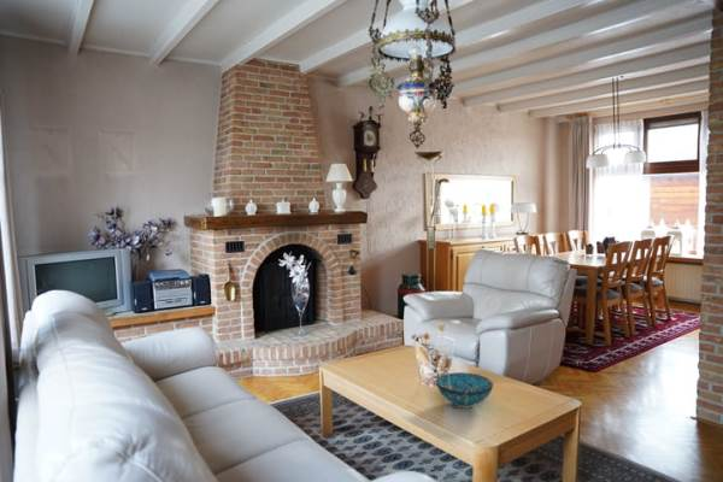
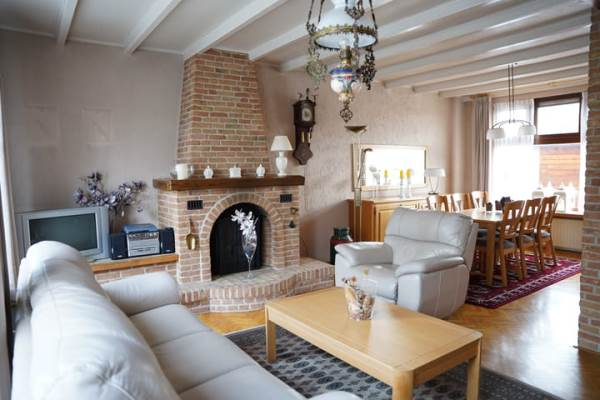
- decorative bowl [435,371,494,408]
